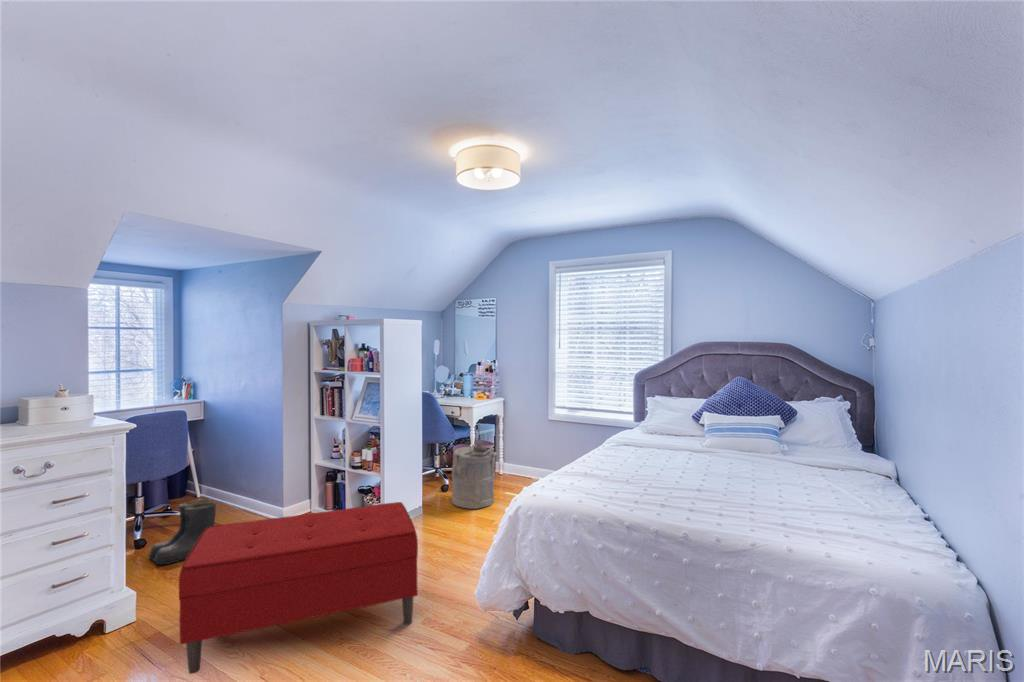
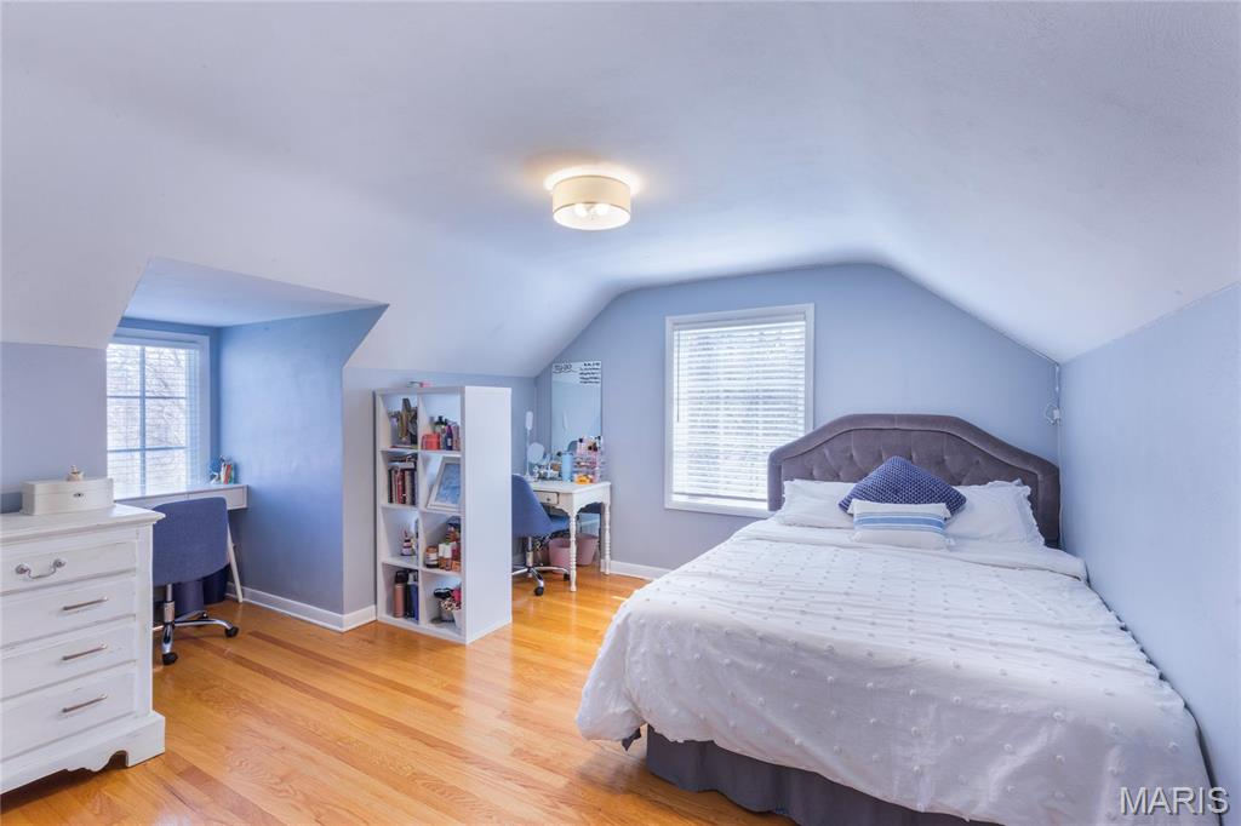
- boots [148,498,217,565]
- laundry hamper [451,443,498,510]
- bench [178,501,419,675]
